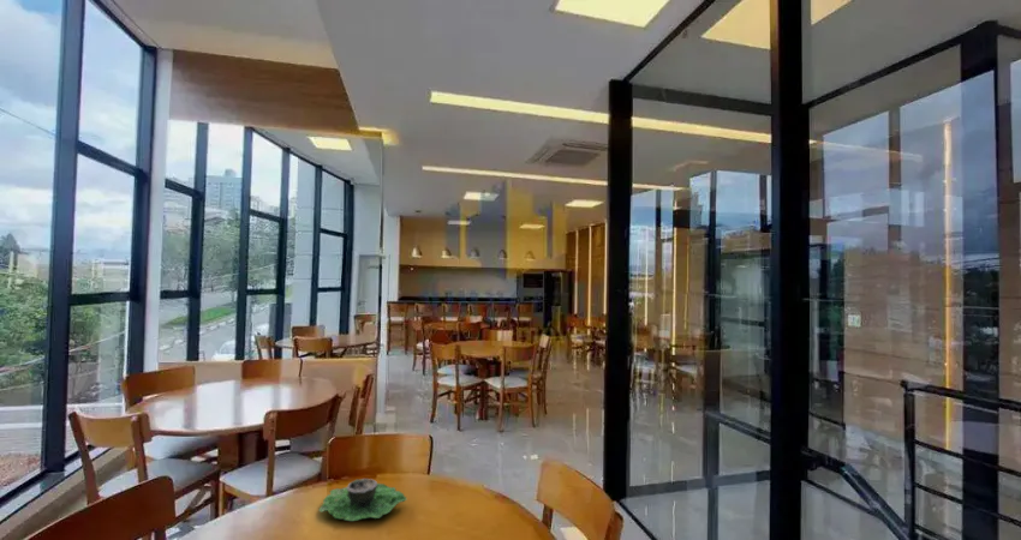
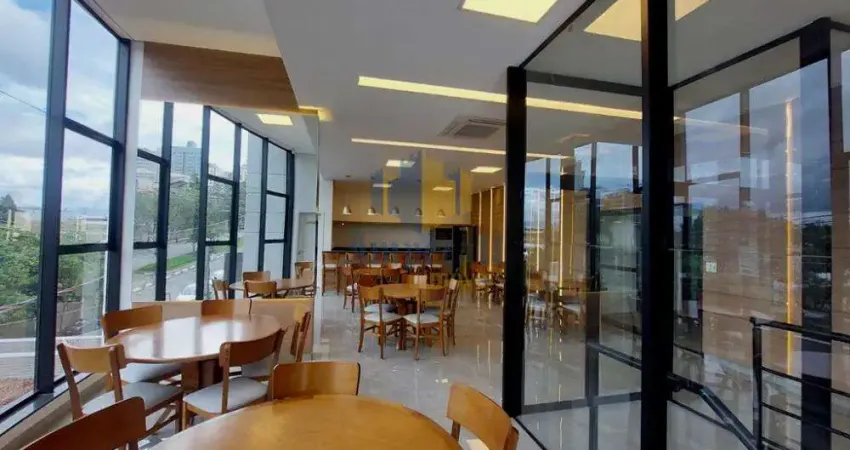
- succulent planter [318,478,407,522]
